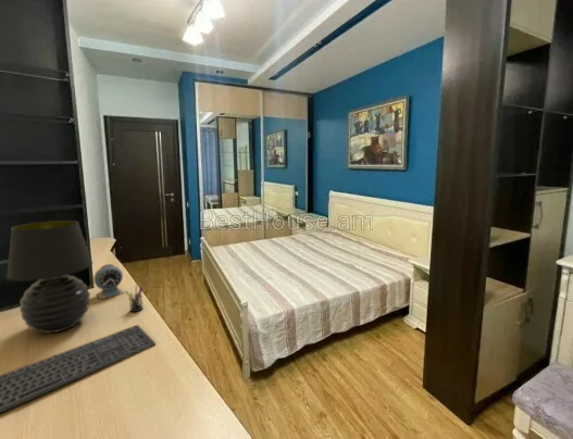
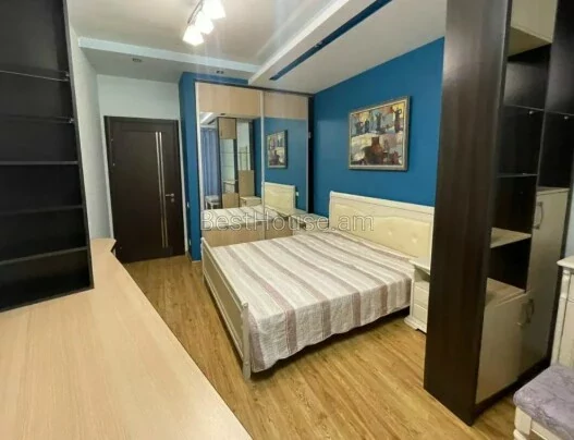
- alarm clock [92,263,125,301]
- keyboard [0,324,157,414]
- pen holder [124,284,145,313]
- table lamp [5,220,94,334]
